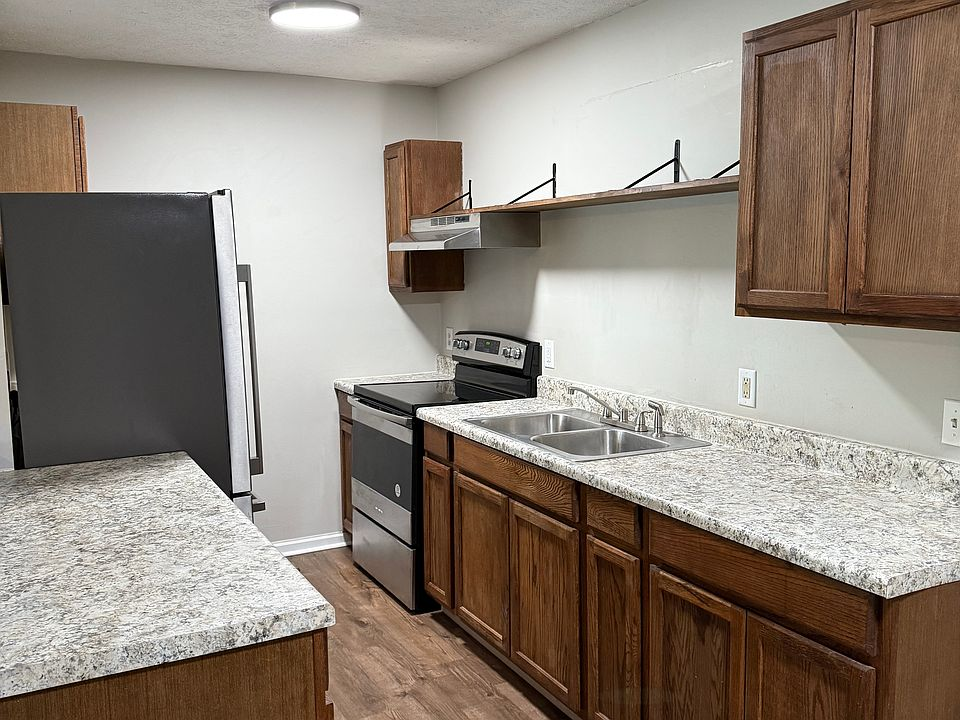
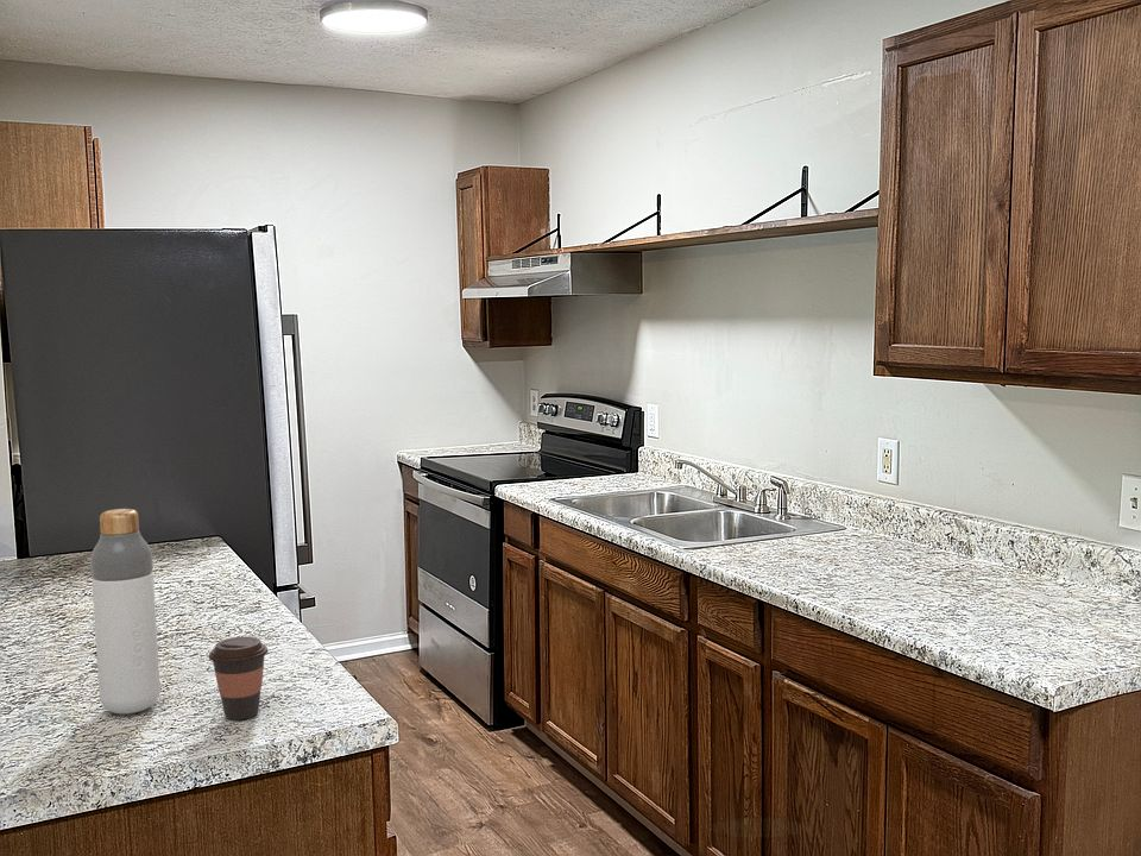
+ bottle [89,508,162,715]
+ coffee cup [208,635,270,720]
